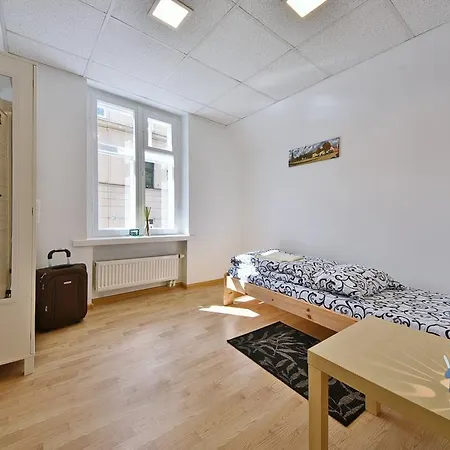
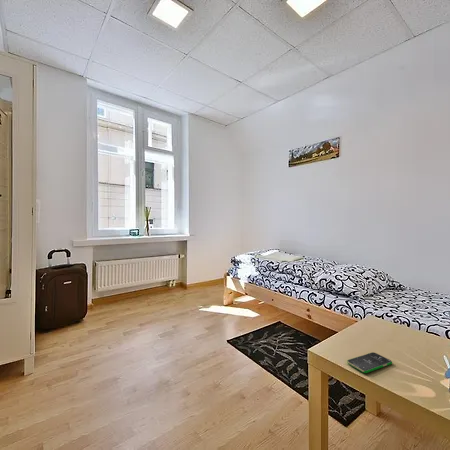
+ smartphone [346,351,393,374]
